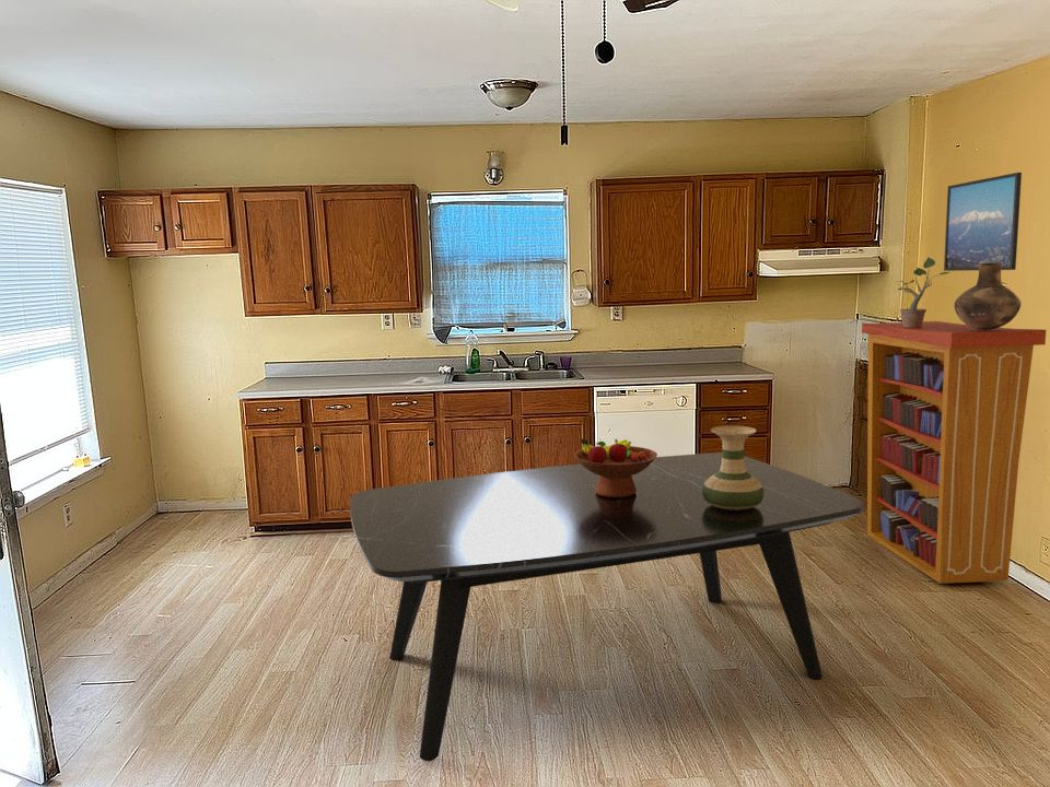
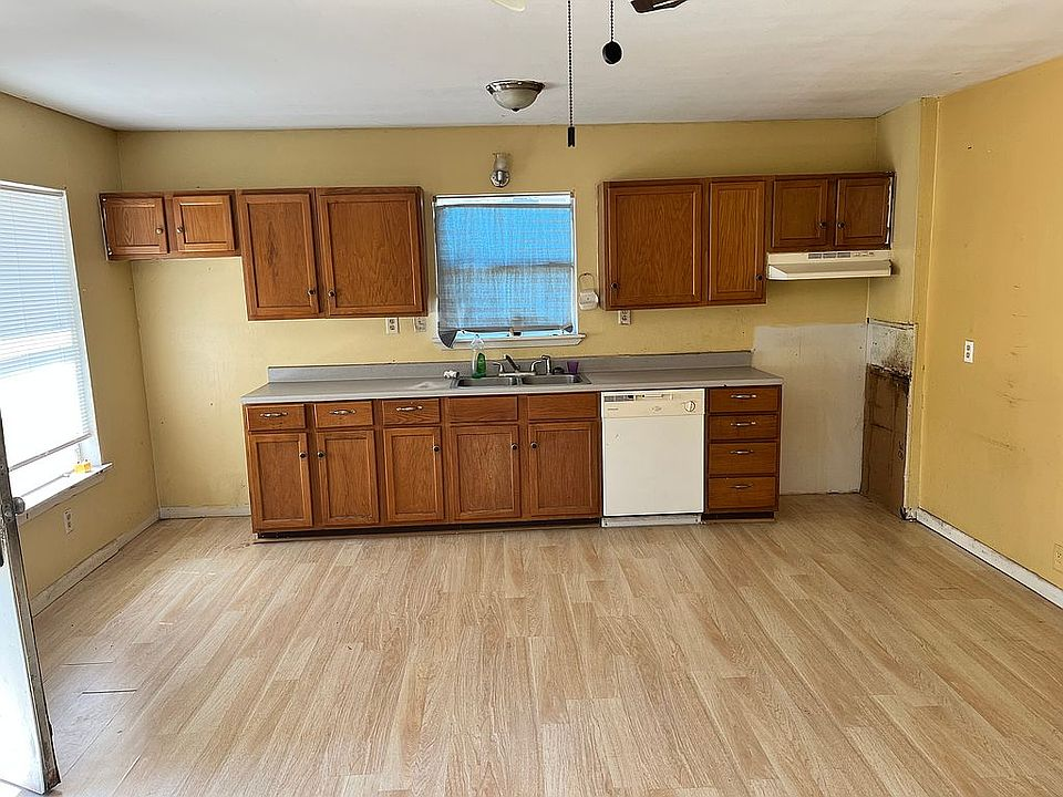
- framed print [943,172,1023,272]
- bookcase [861,320,1047,585]
- dining table [349,451,865,762]
- potted plant [896,256,950,328]
- fruit bowl [573,437,658,497]
- vase [702,424,763,510]
- vase [954,262,1022,330]
